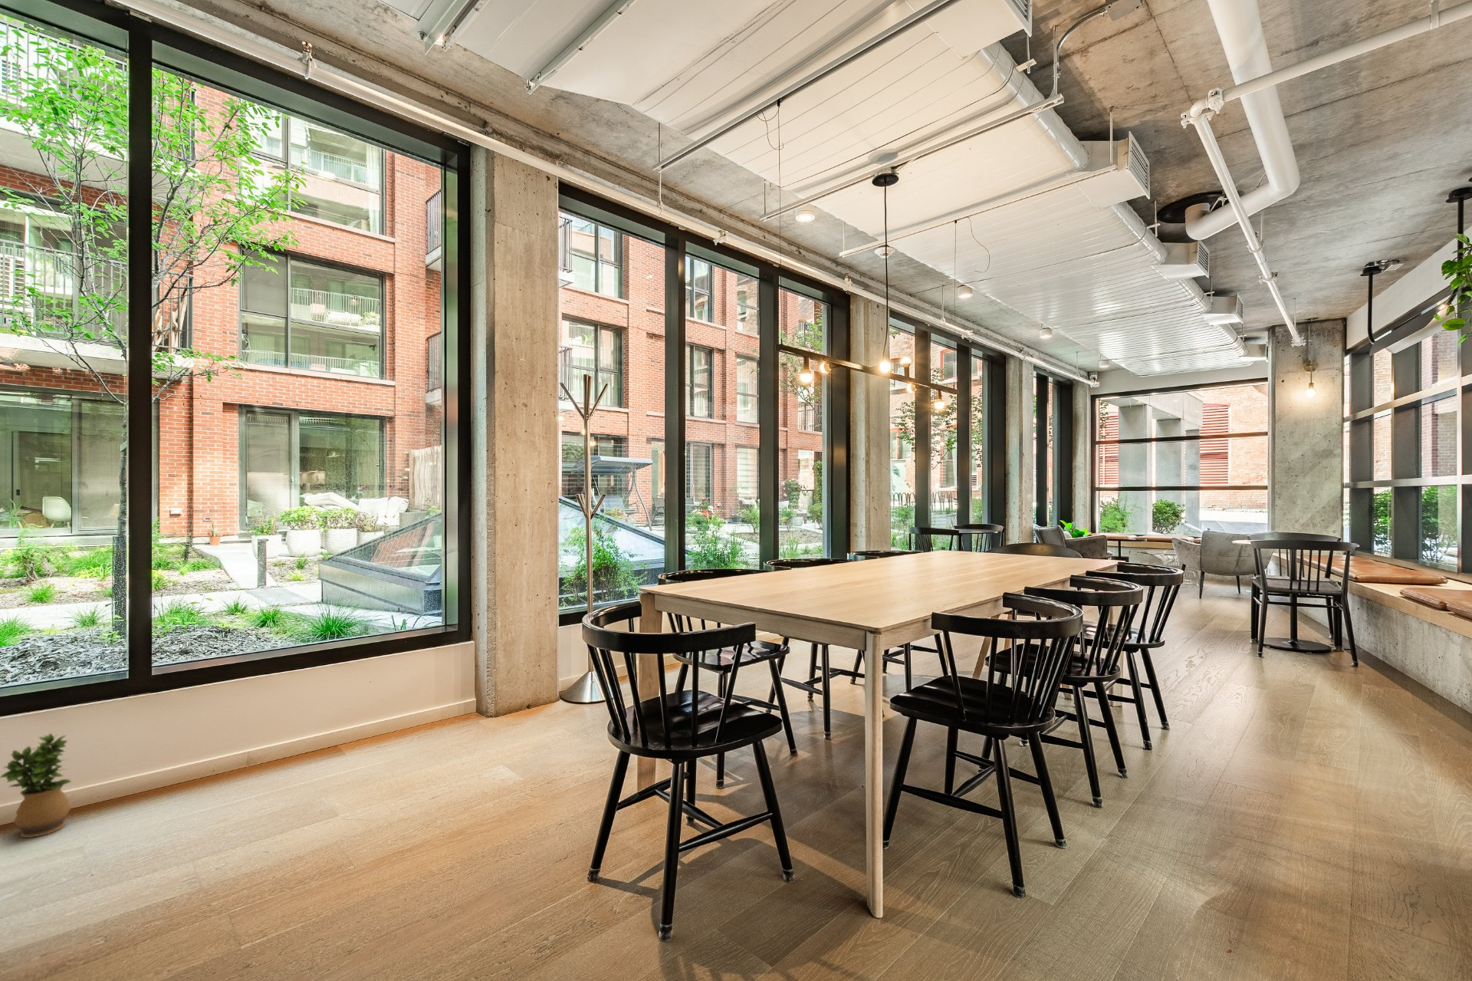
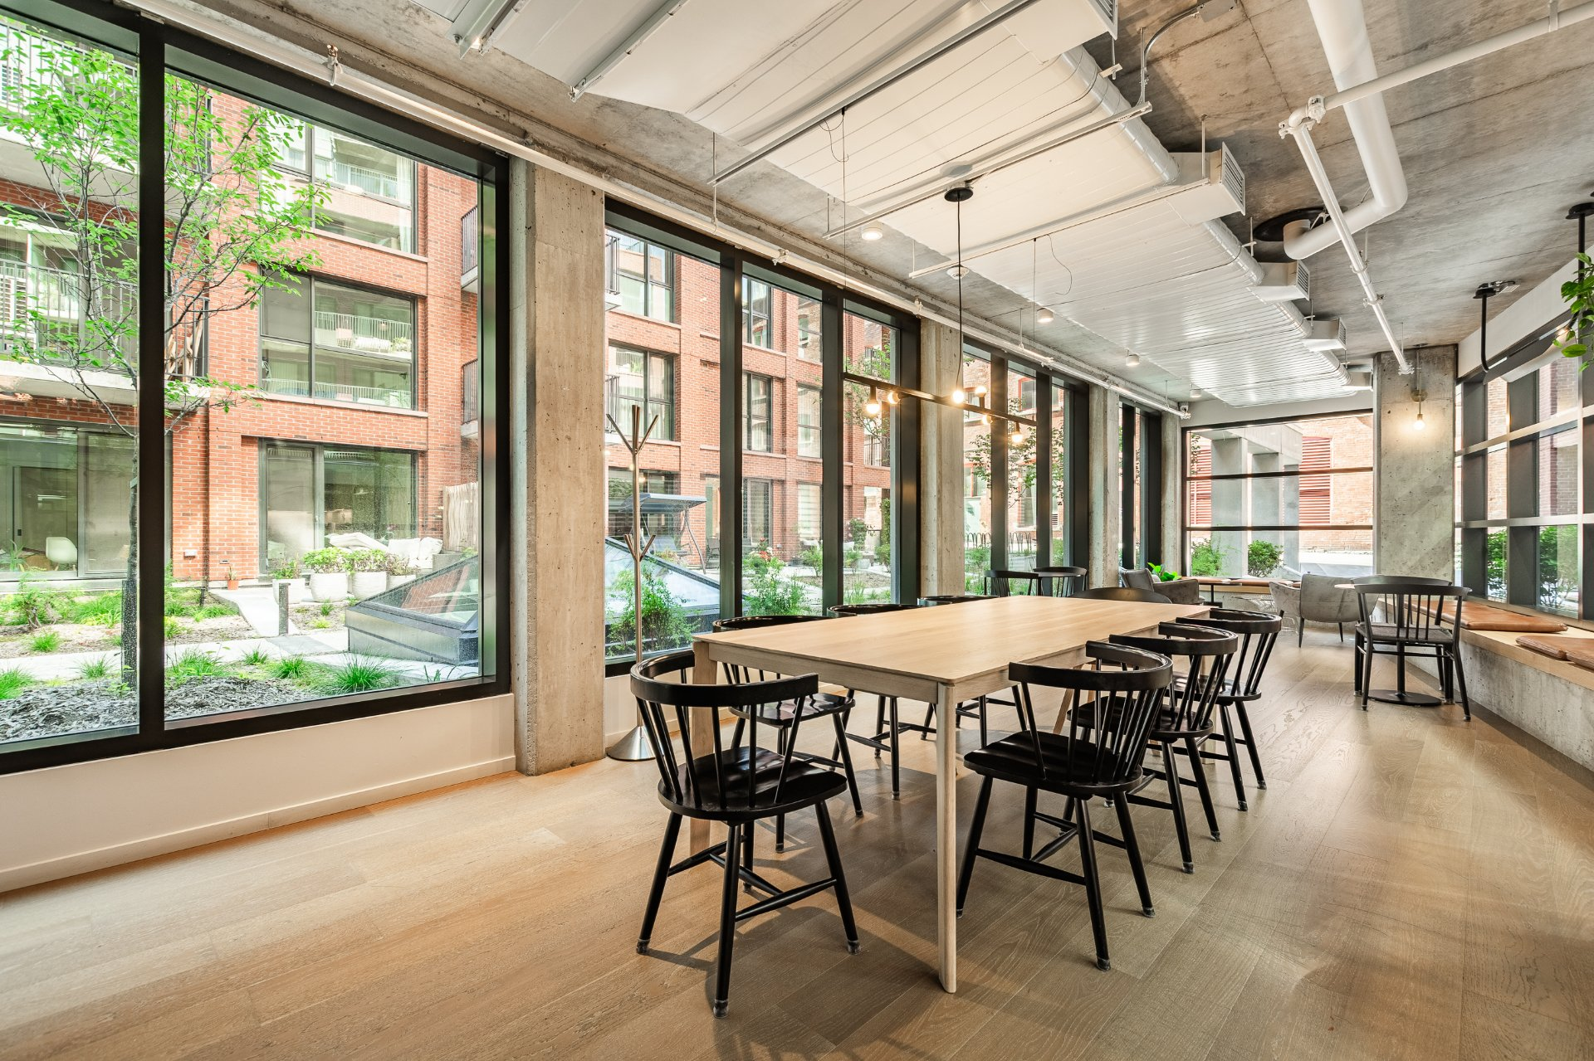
- potted plant [0,732,72,839]
